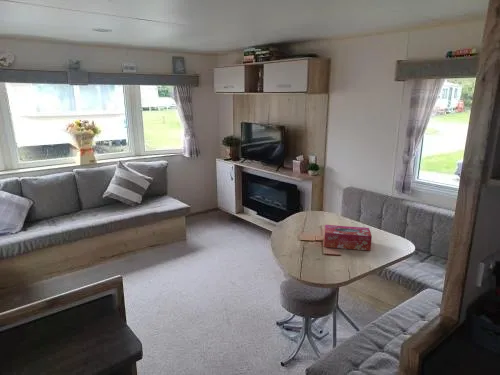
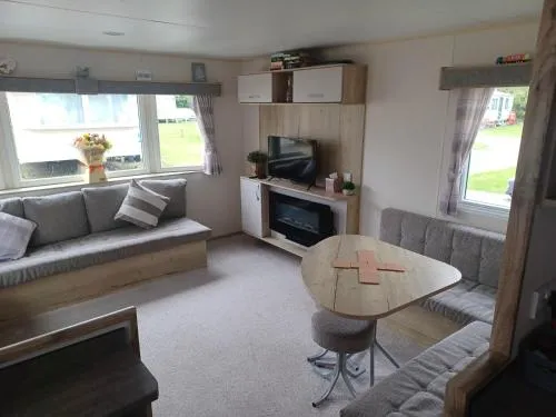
- tissue box [324,224,373,252]
